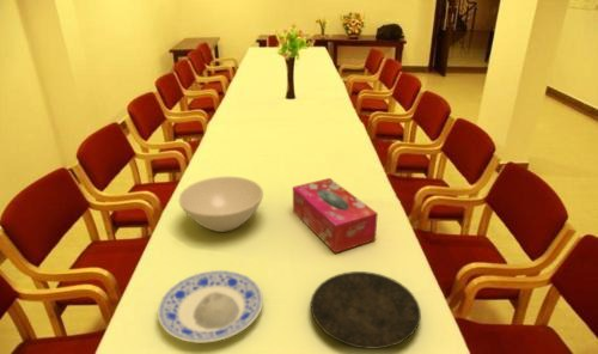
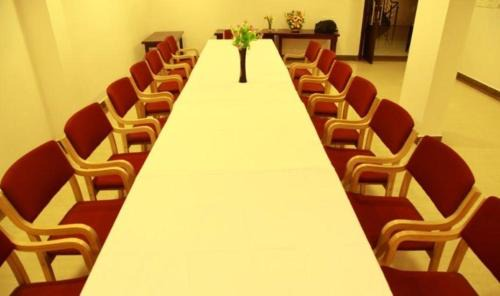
- plate [157,269,264,344]
- plate [310,270,422,350]
- tissue box [292,177,379,254]
- bowl [178,176,264,233]
